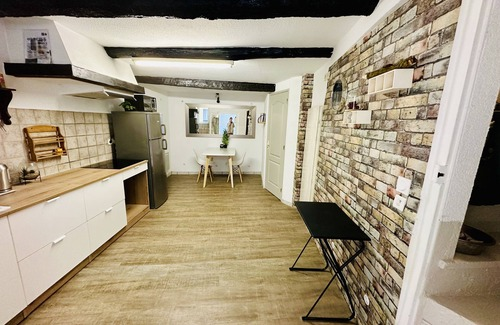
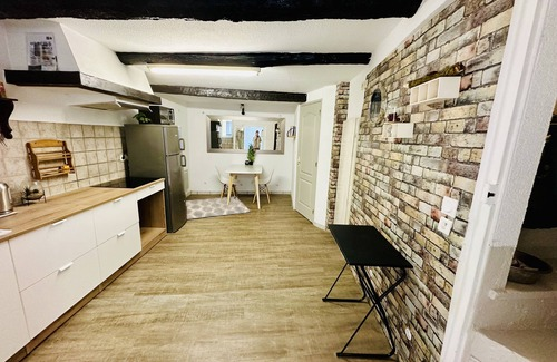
+ rug [185,196,251,221]
